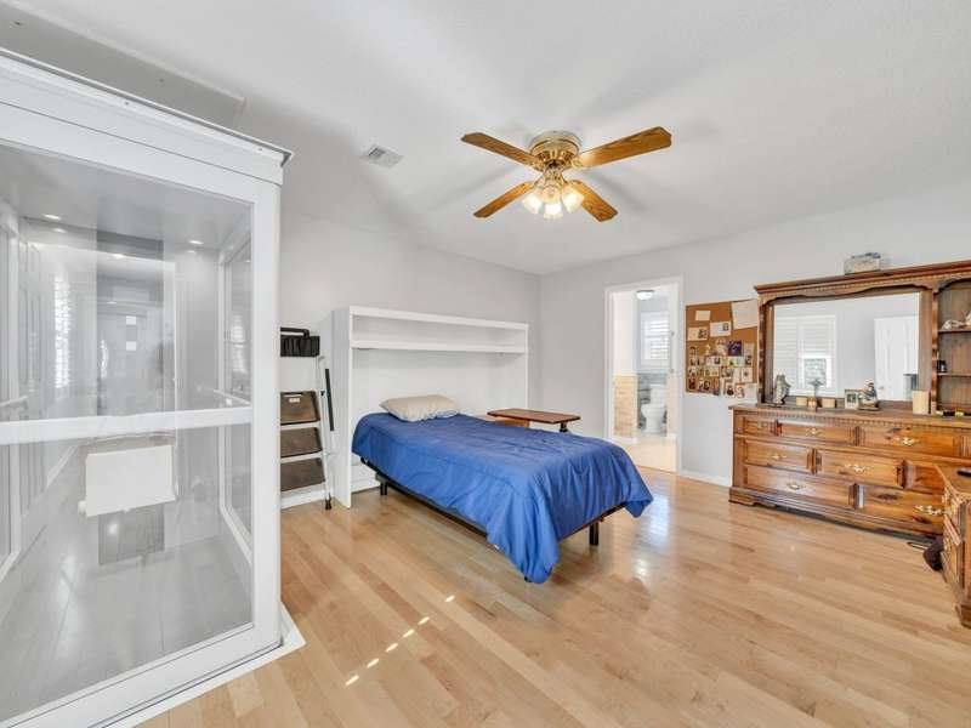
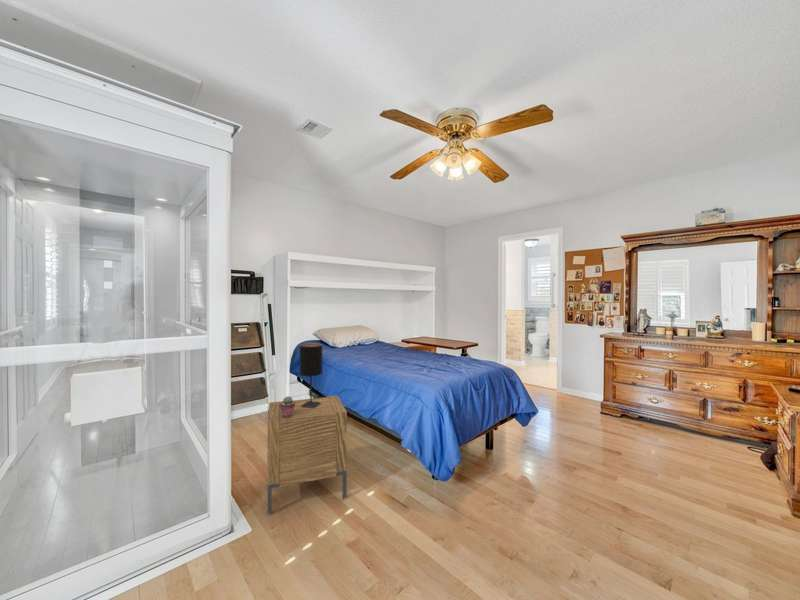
+ nightstand [267,394,348,516]
+ potted succulent [279,395,295,418]
+ table lamp [299,342,323,408]
